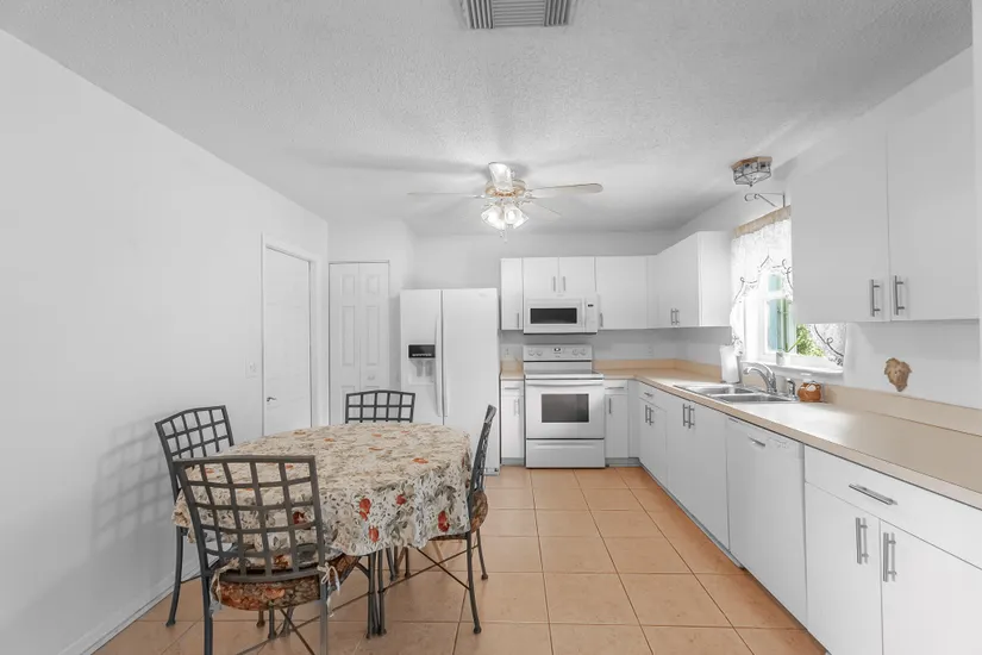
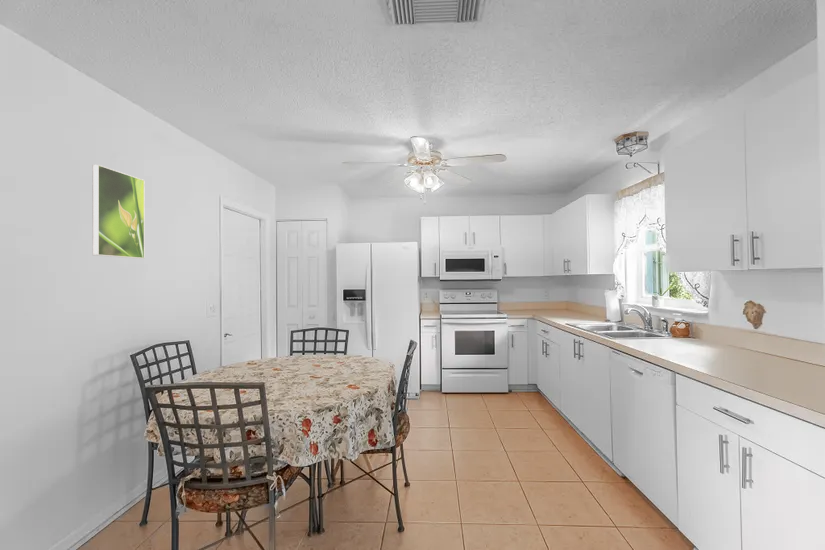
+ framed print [92,164,145,260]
